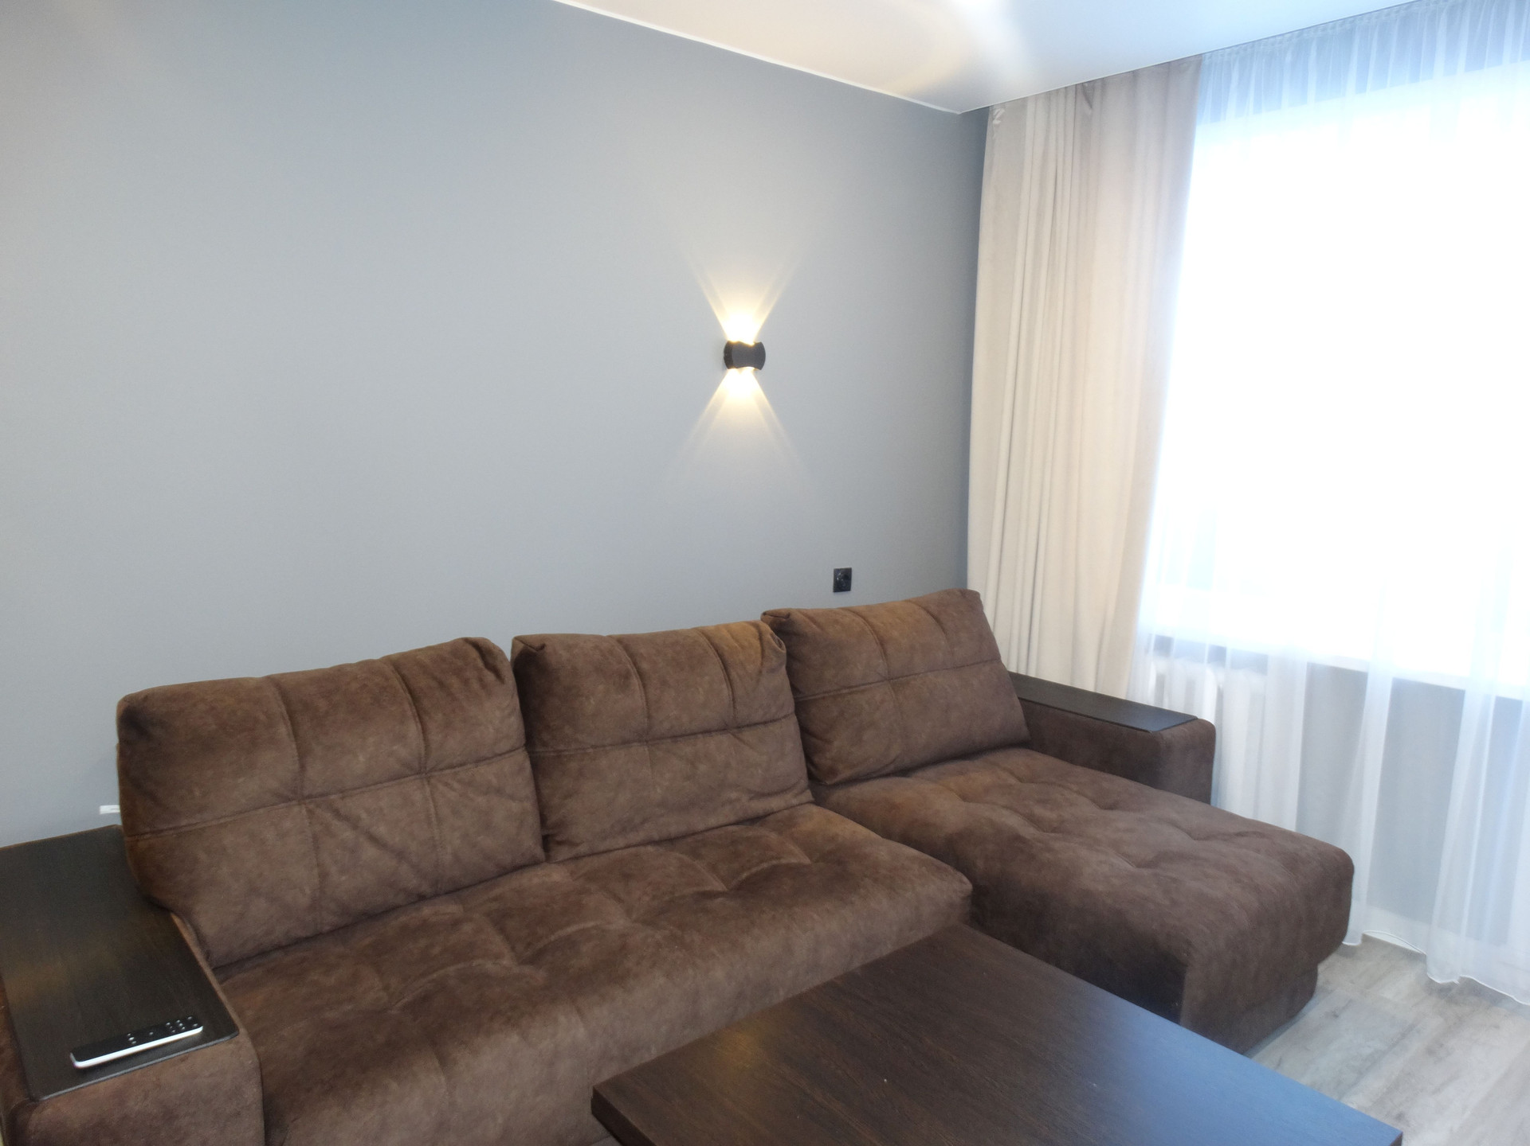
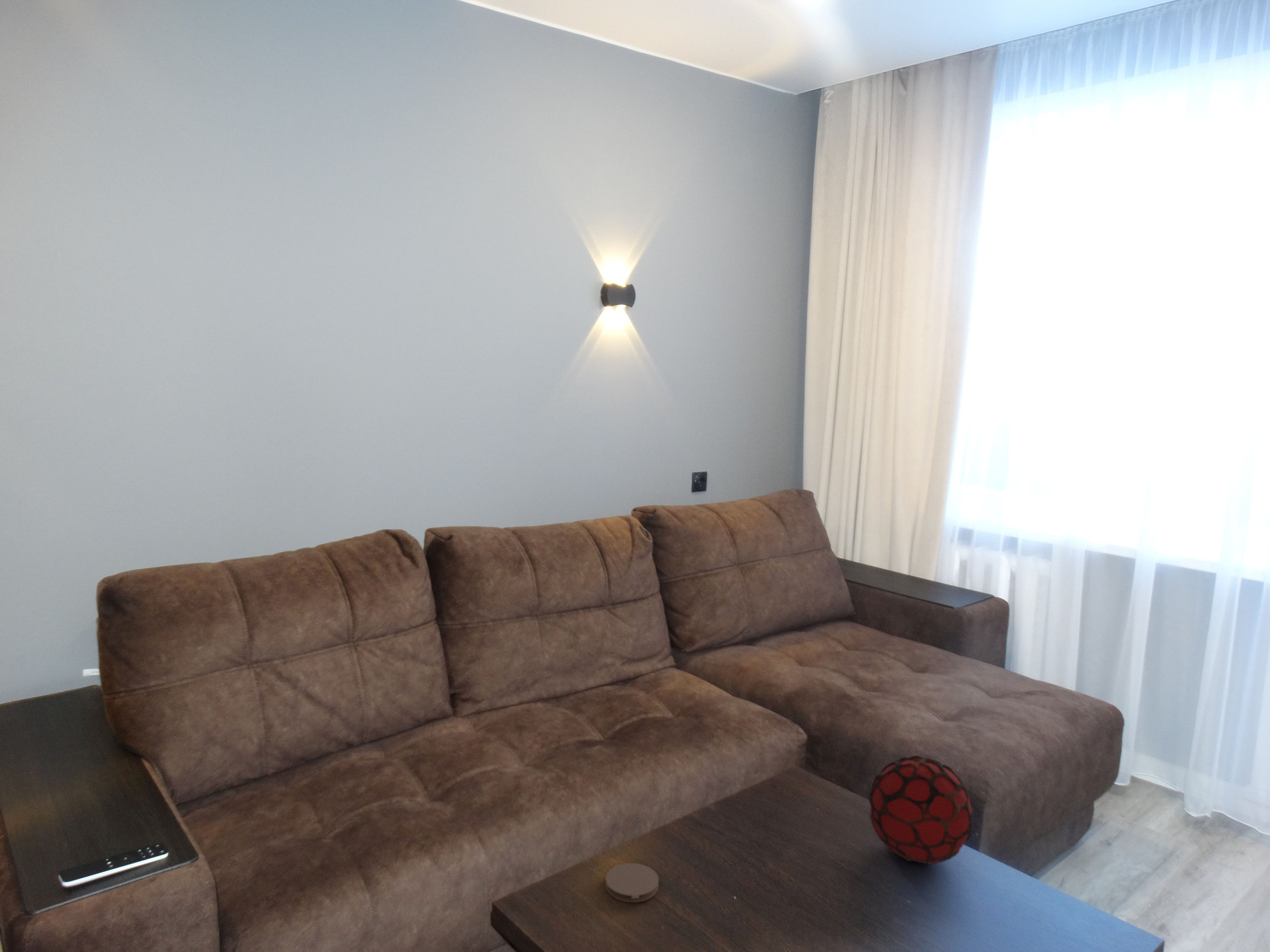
+ coaster [605,862,659,903]
+ decorative orb [868,755,974,865]
